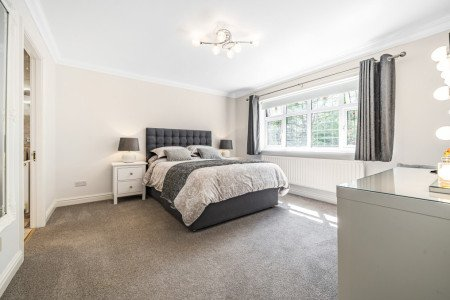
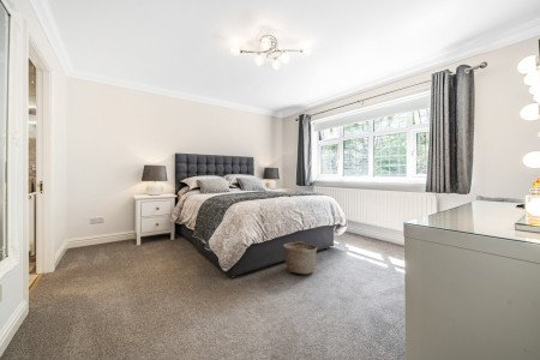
+ basket [283,240,318,275]
